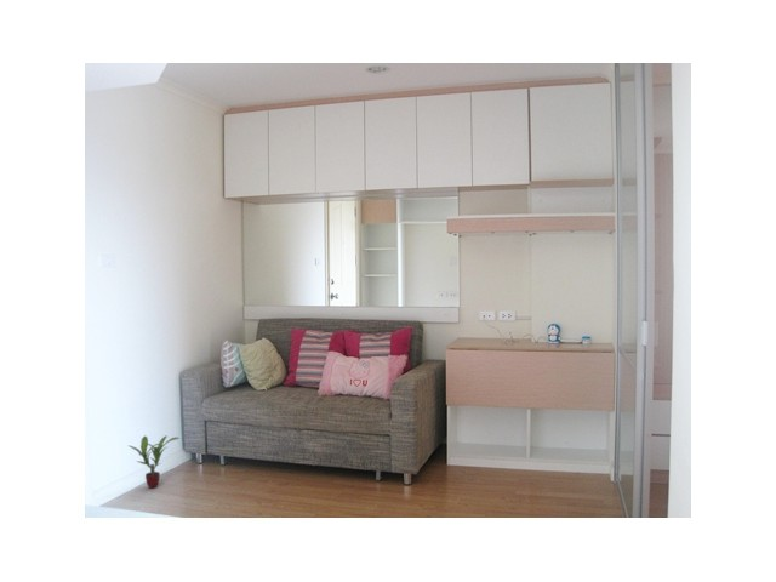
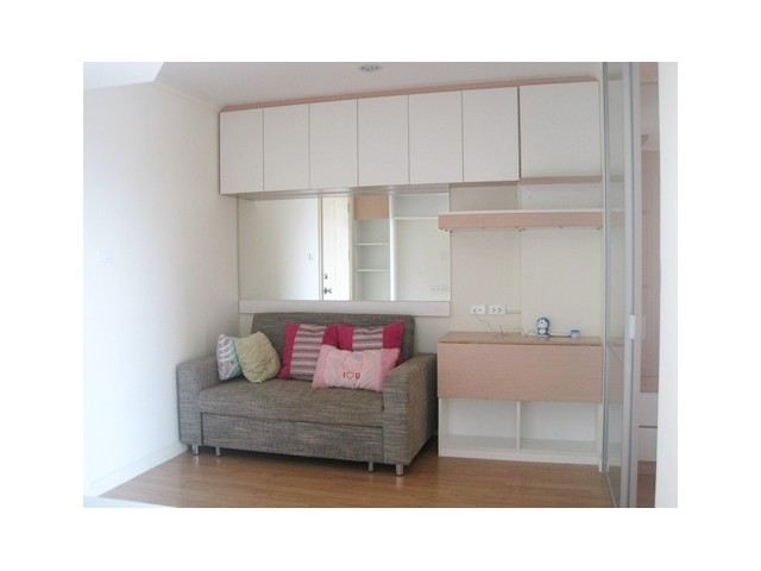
- potted plant [126,434,181,489]
